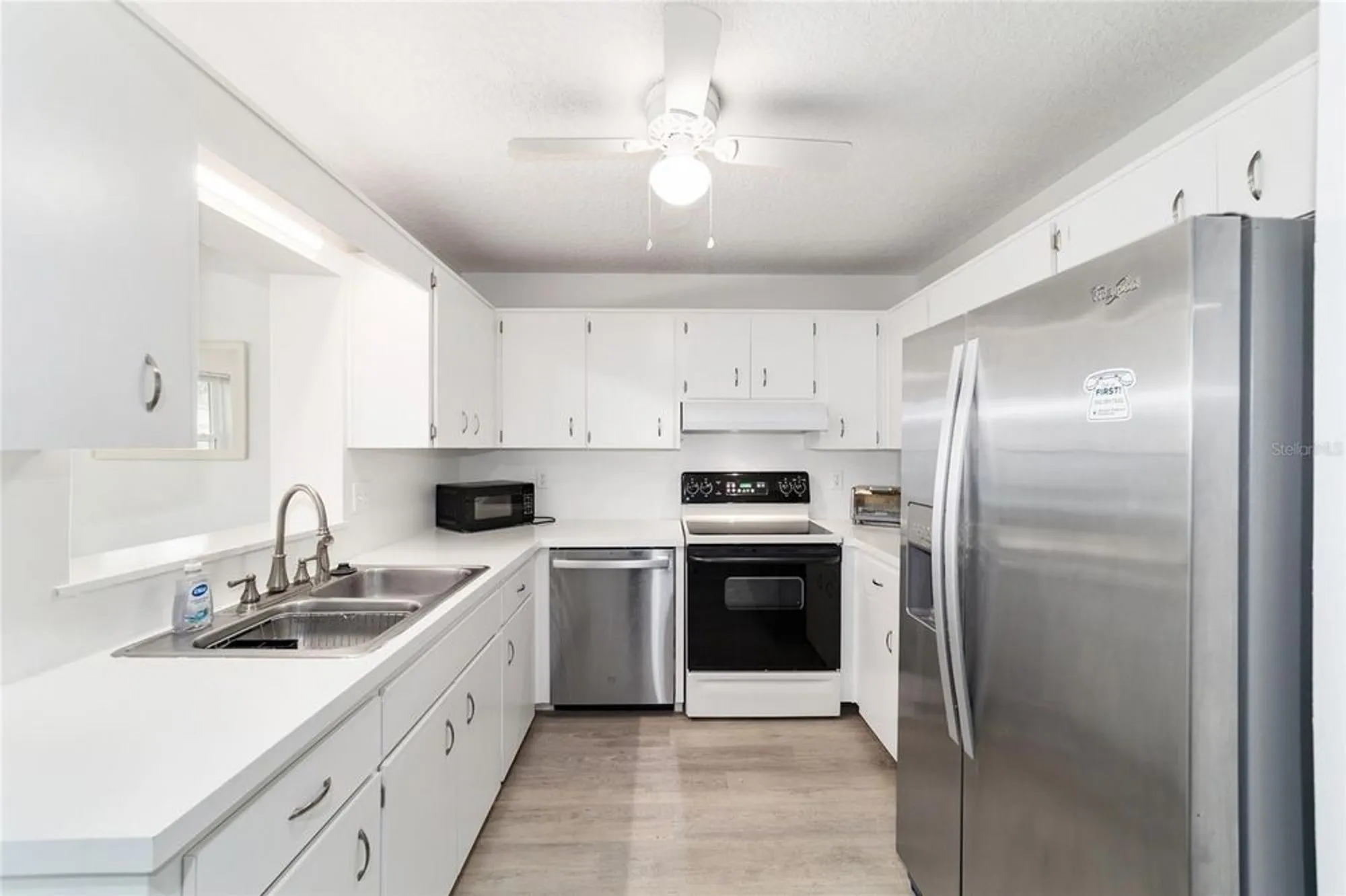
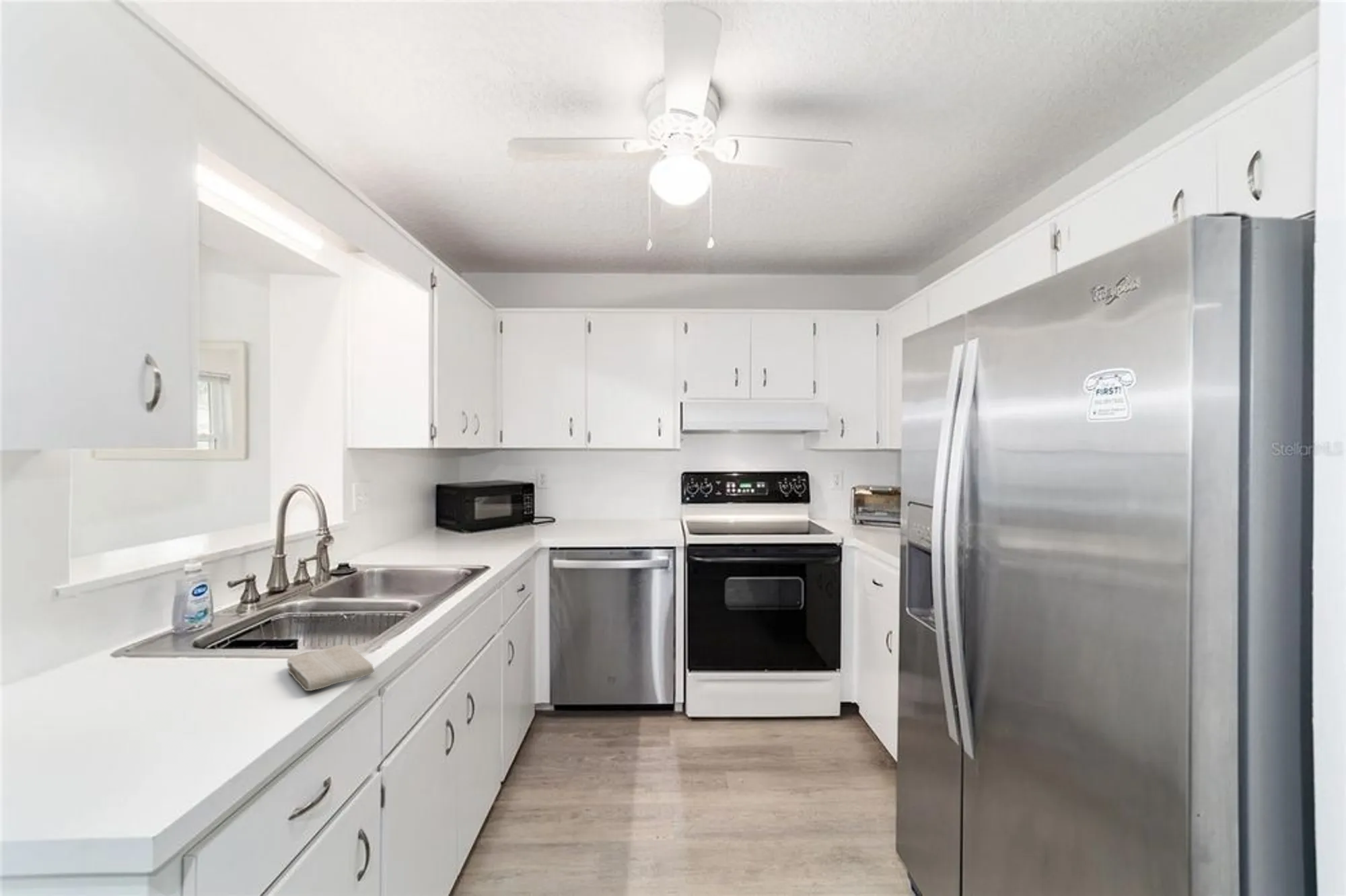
+ washcloth [287,643,375,692]
